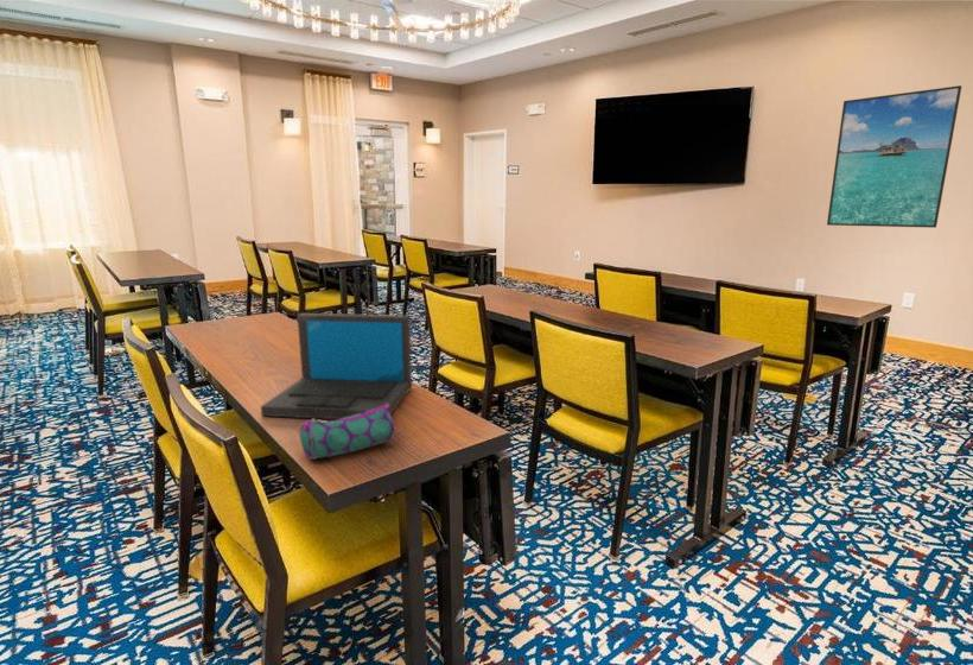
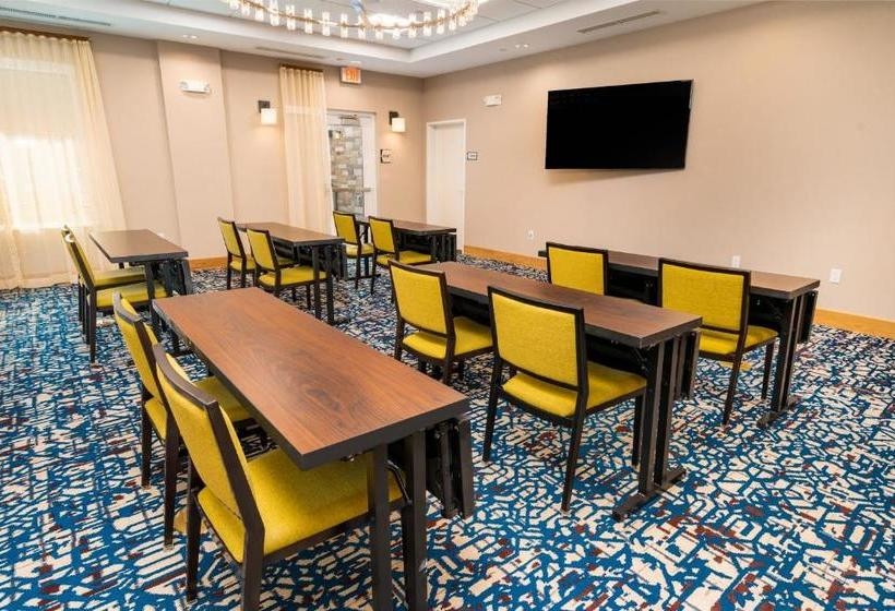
- pencil case [298,404,395,461]
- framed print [826,84,962,229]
- laptop [260,312,413,420]
